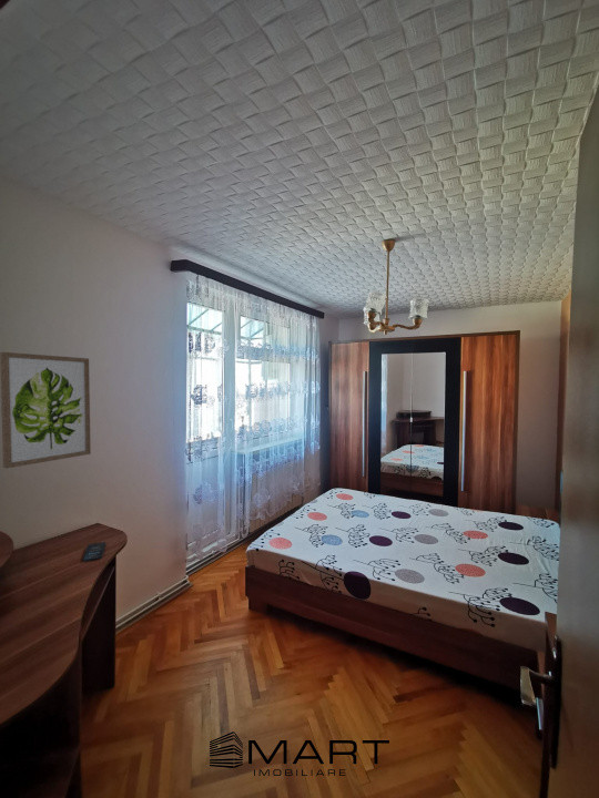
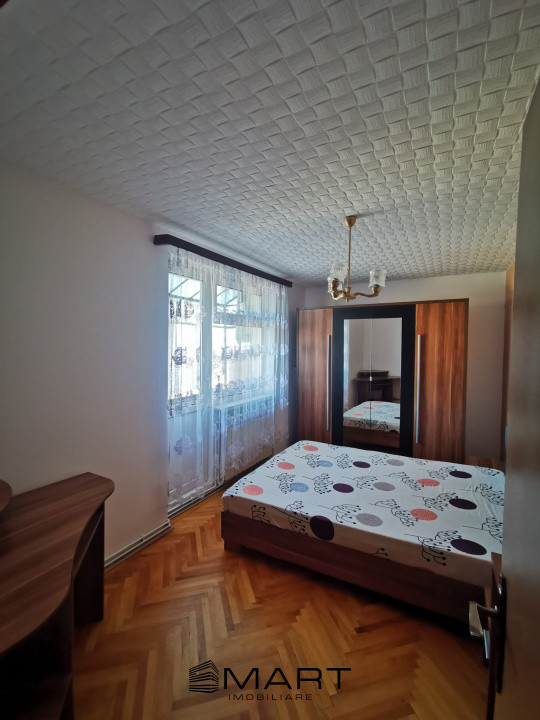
- smartphone [82,541,106,562]
- wall art [0,351,92,469]
